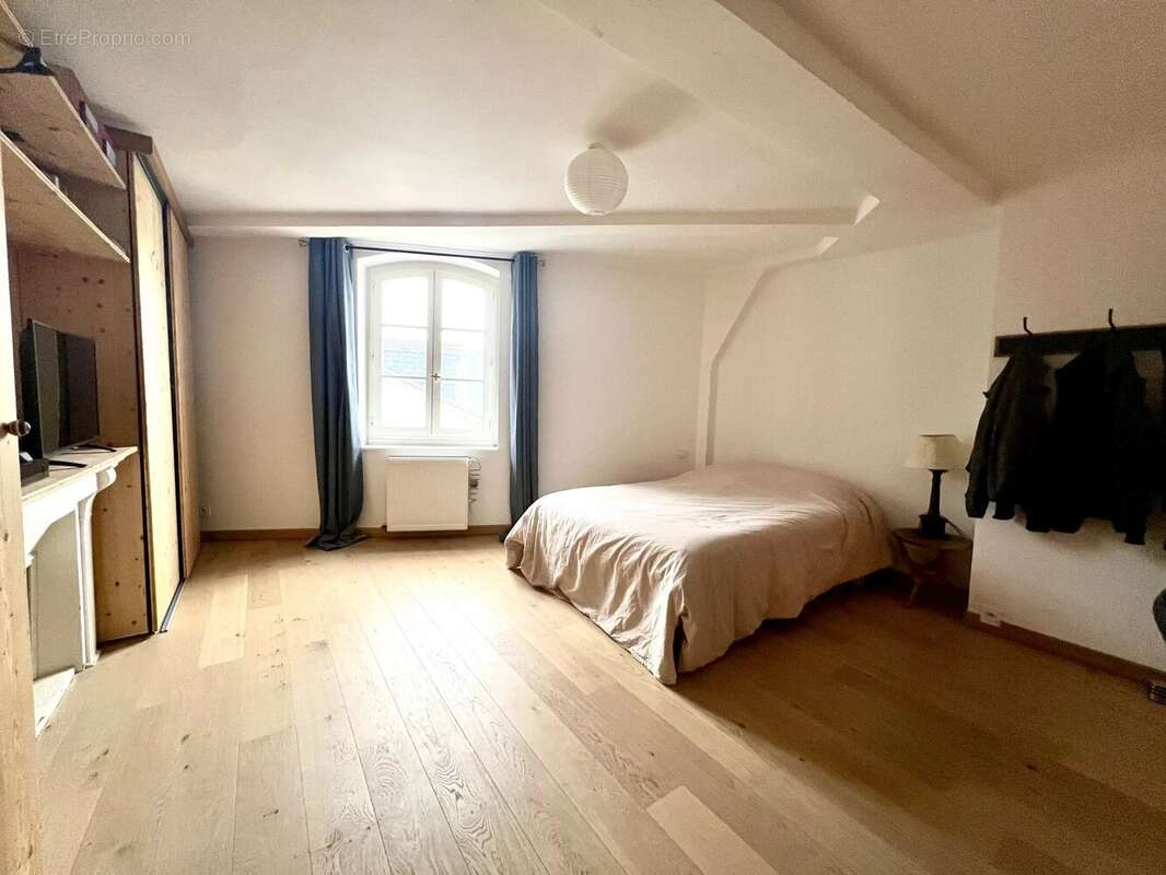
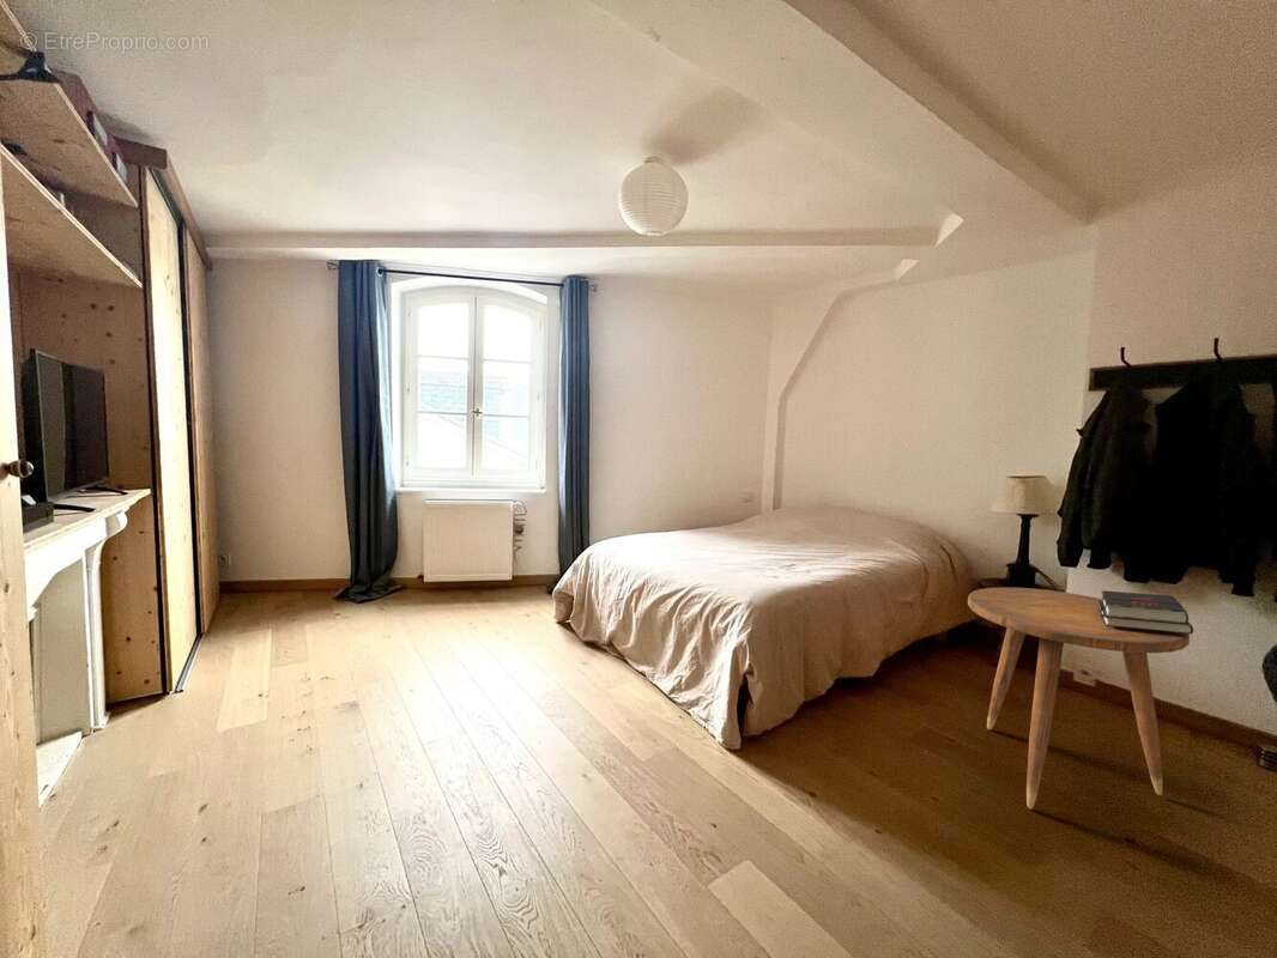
+ side table [967,587,1191,811]
+ hardback book [1099,589,1194,635]
